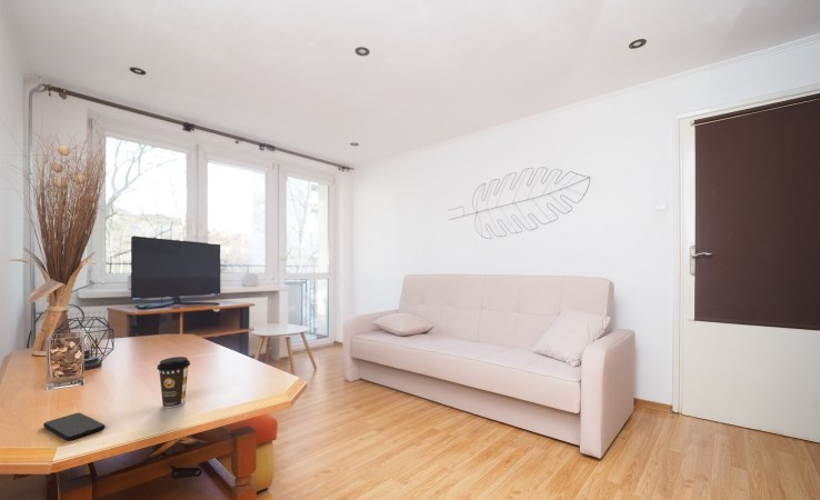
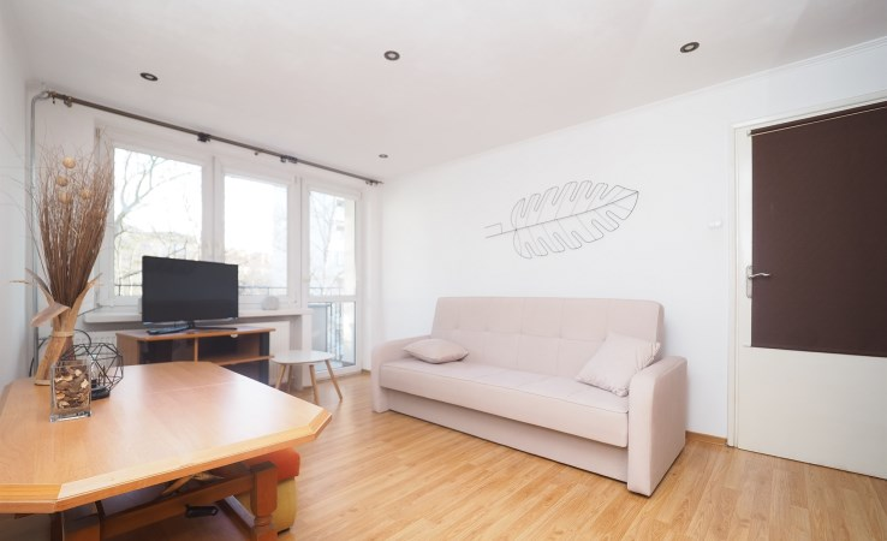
- smartphone [42,412,106,441]
- coffee cup [156,356,191,409]
